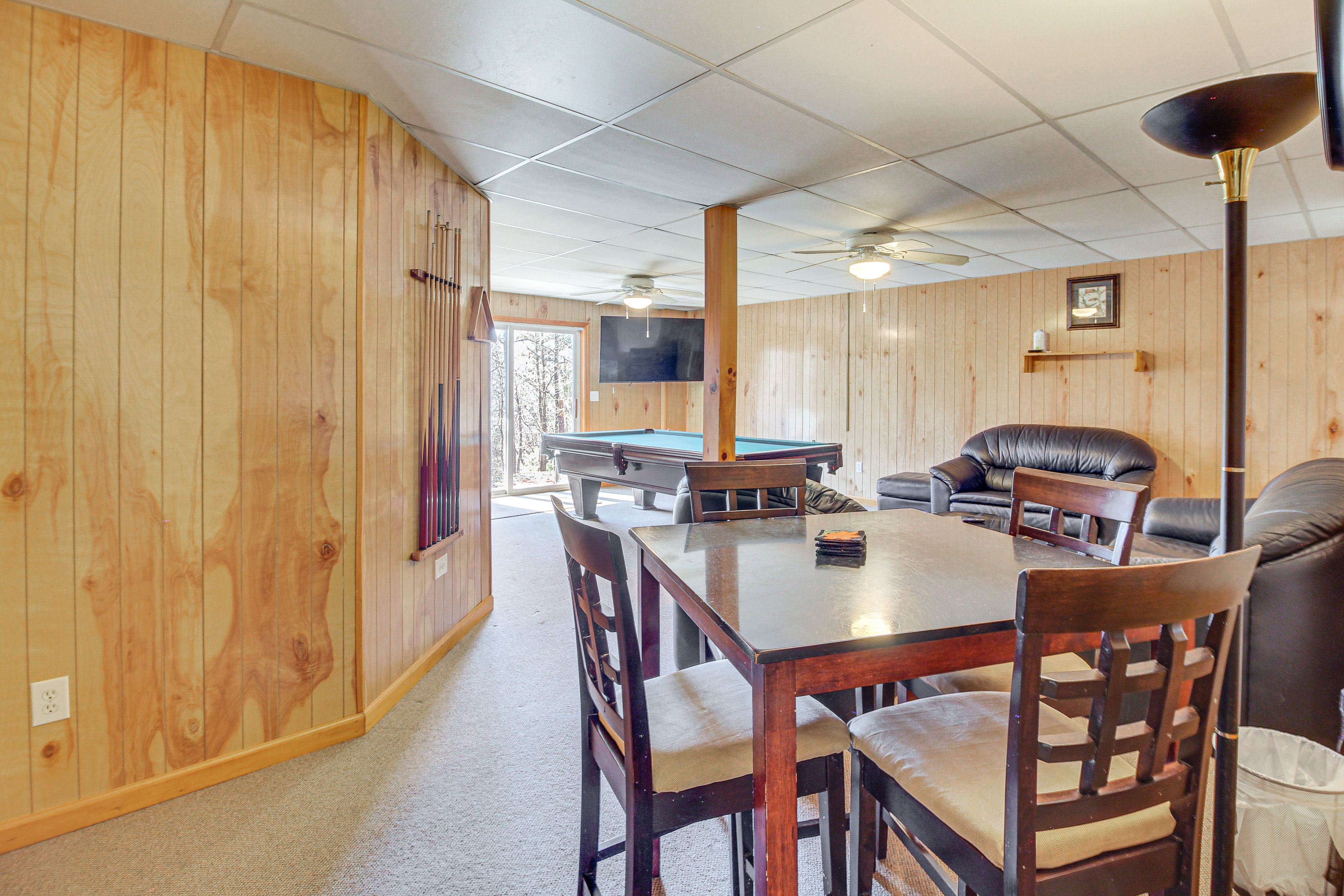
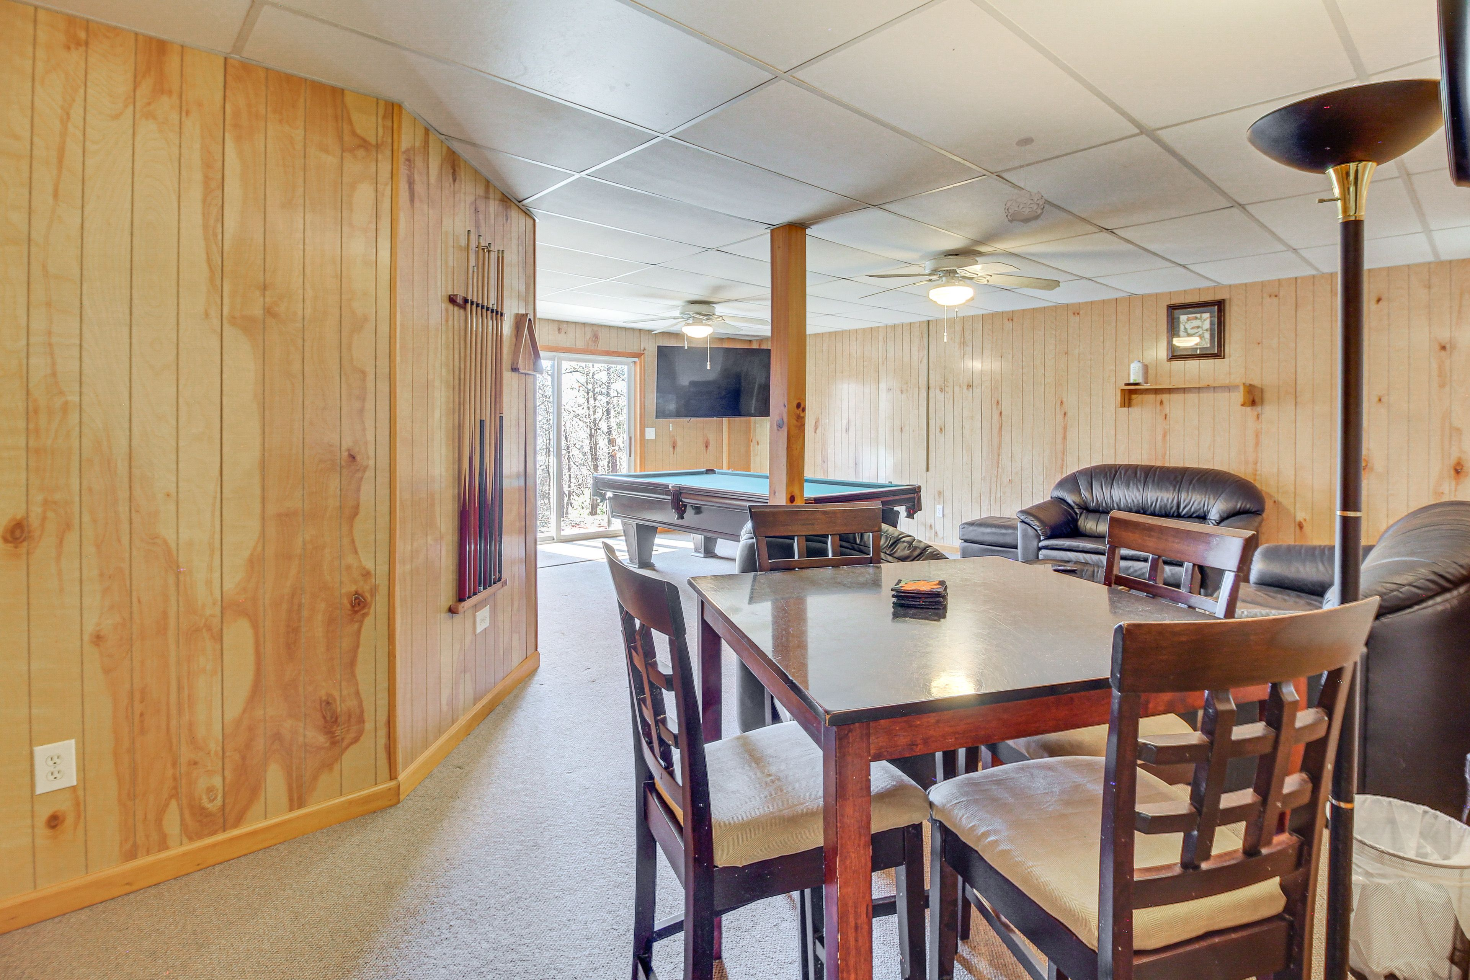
+ pendant light [1004,136,1046,224]
